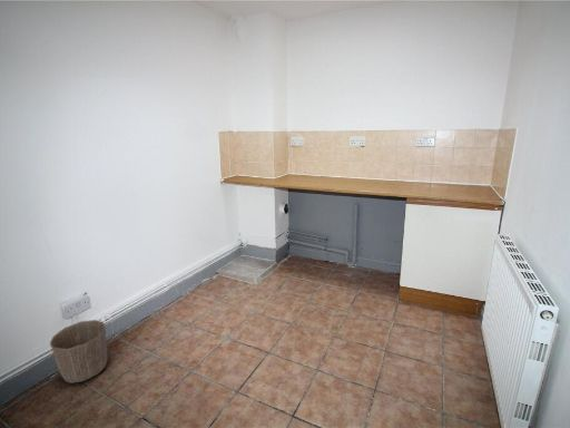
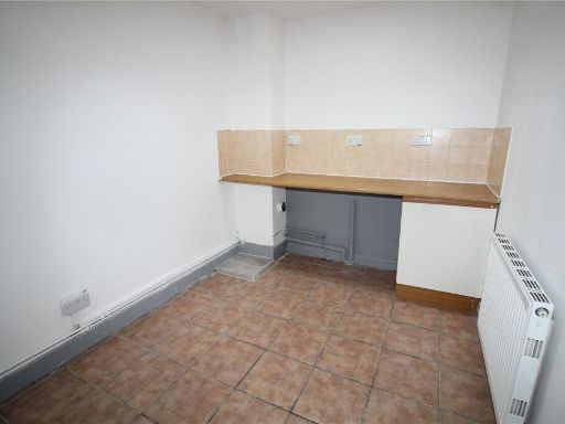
- waste basket [49,319,109,385]
